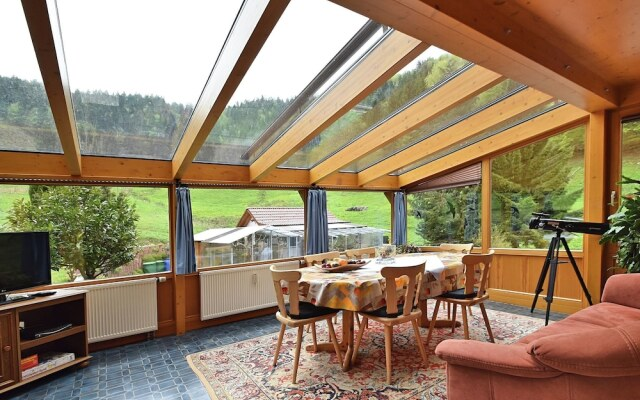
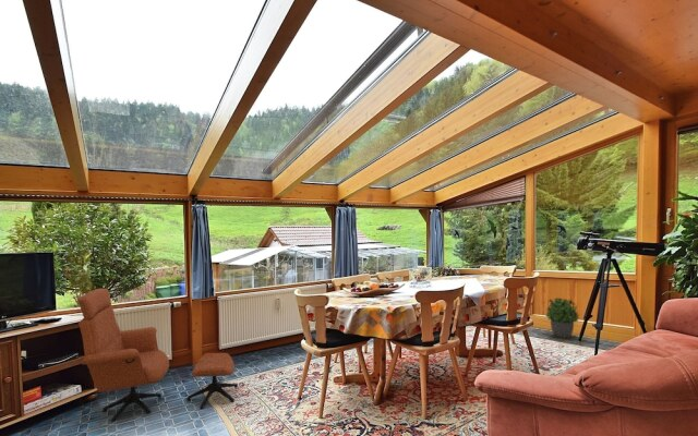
+ armchair [76,288,239,423]
+ potted plant [544,296,580,339]
